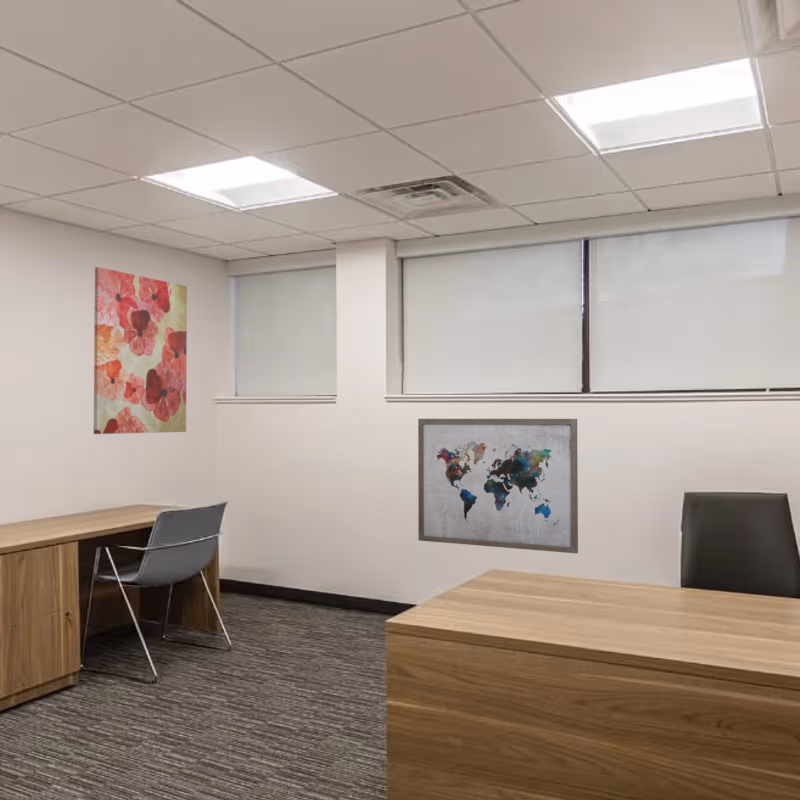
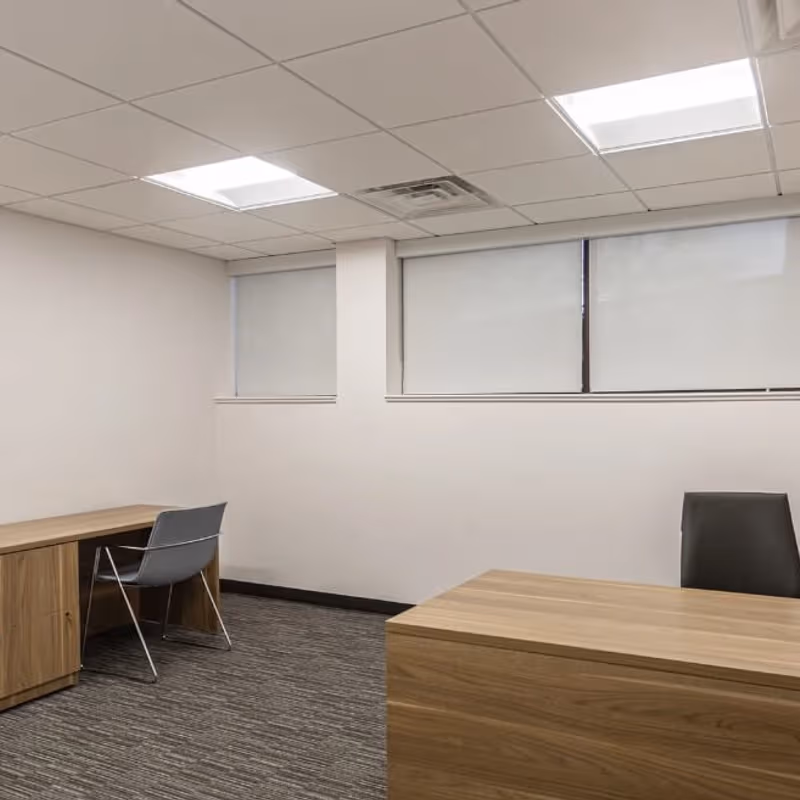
- wall art [93,266,188,435]
- wall art [417,418,579,554]
